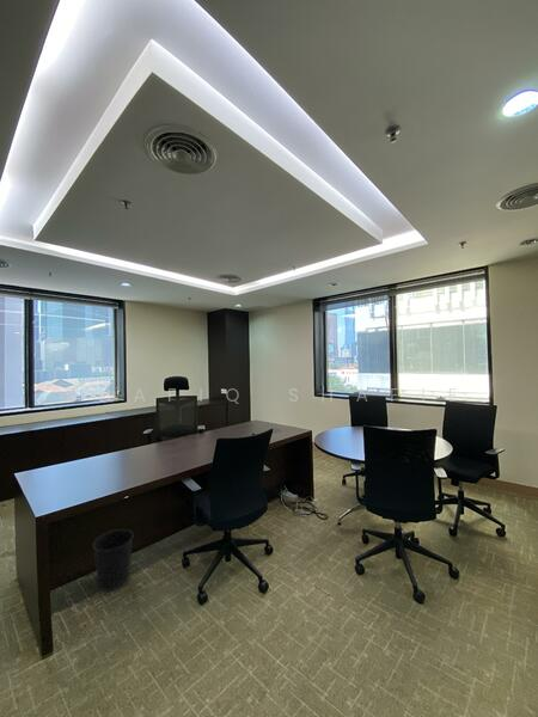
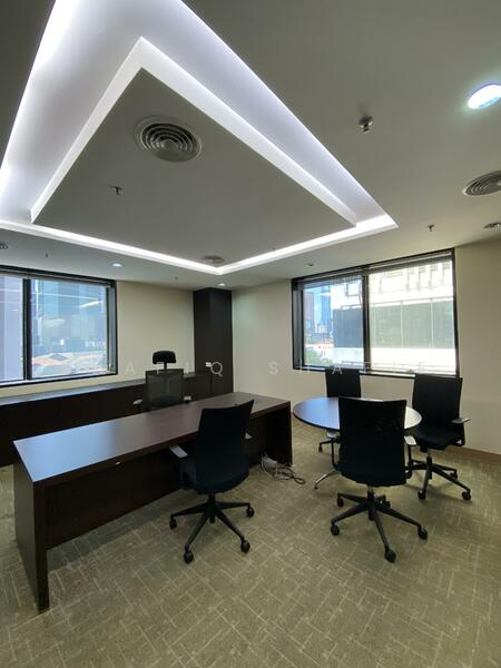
- wastebasket [92,528,135,593]
